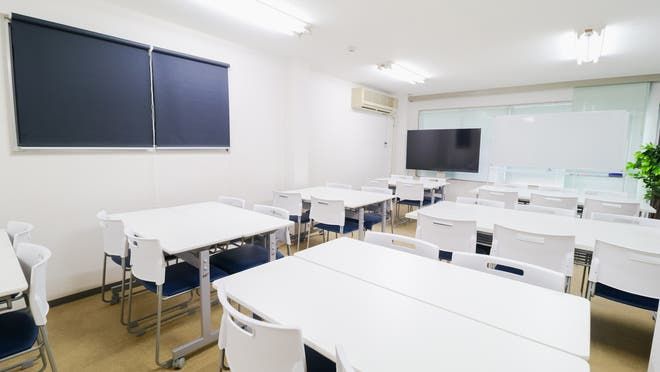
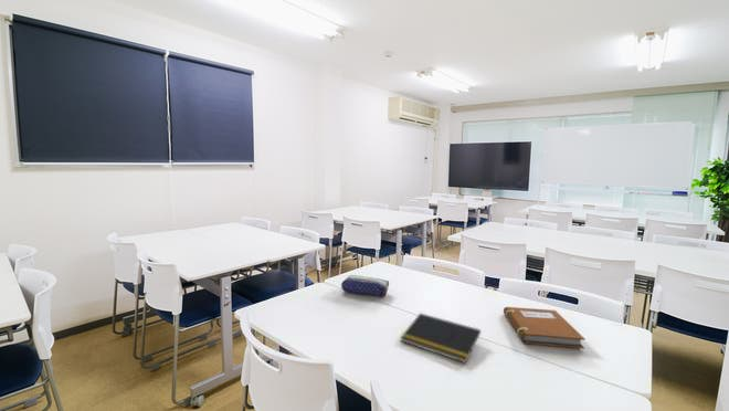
+ notepad [399,312,482,365]
+ notebook [503,306,585,349]
+ pencil case [340,274,390,297]
